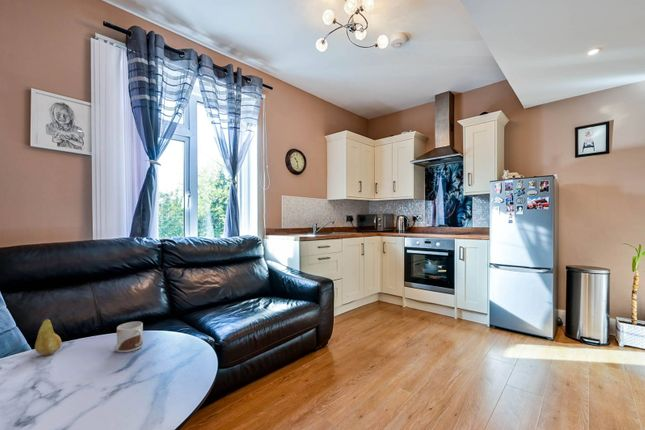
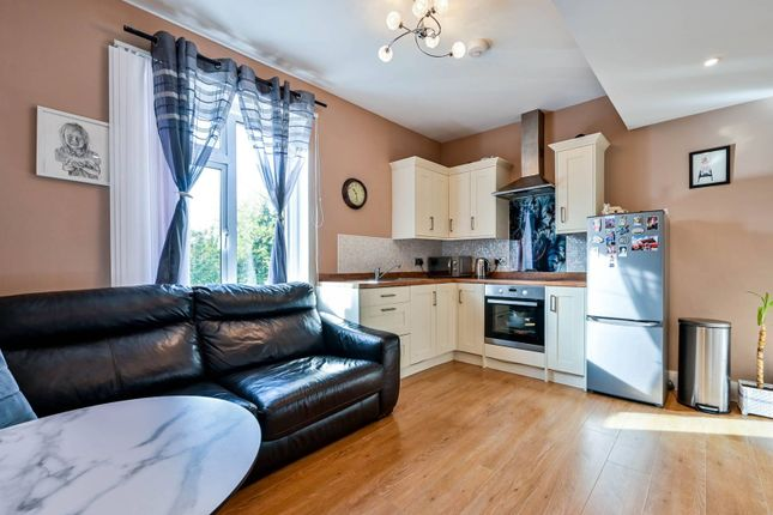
- mug [113,321,144,353]
- fruit [34,318,63,356]
